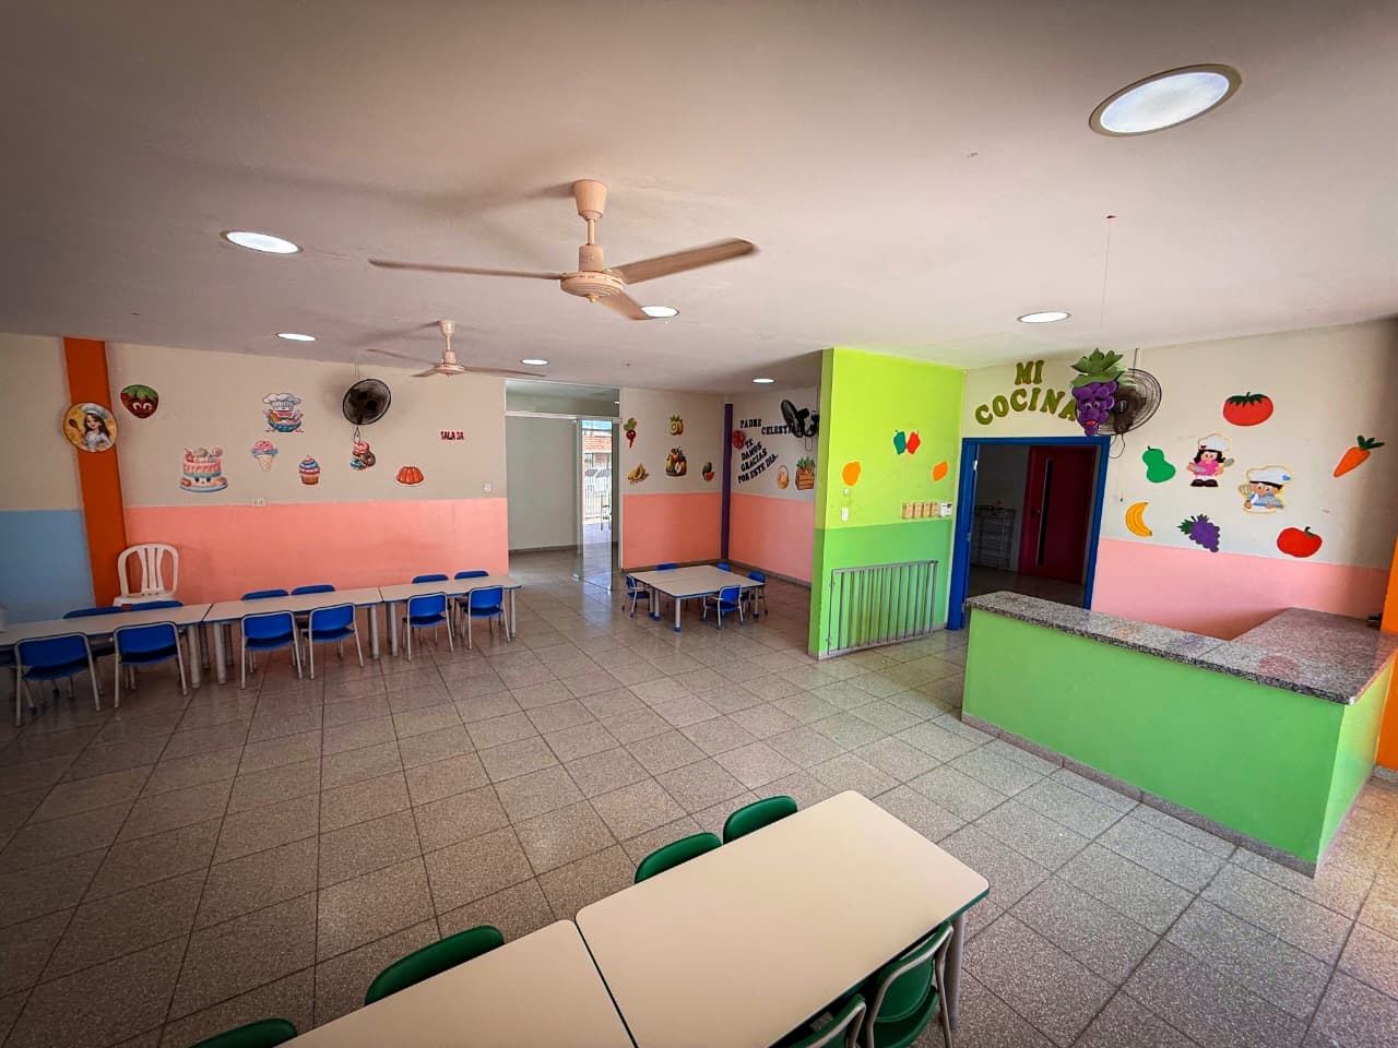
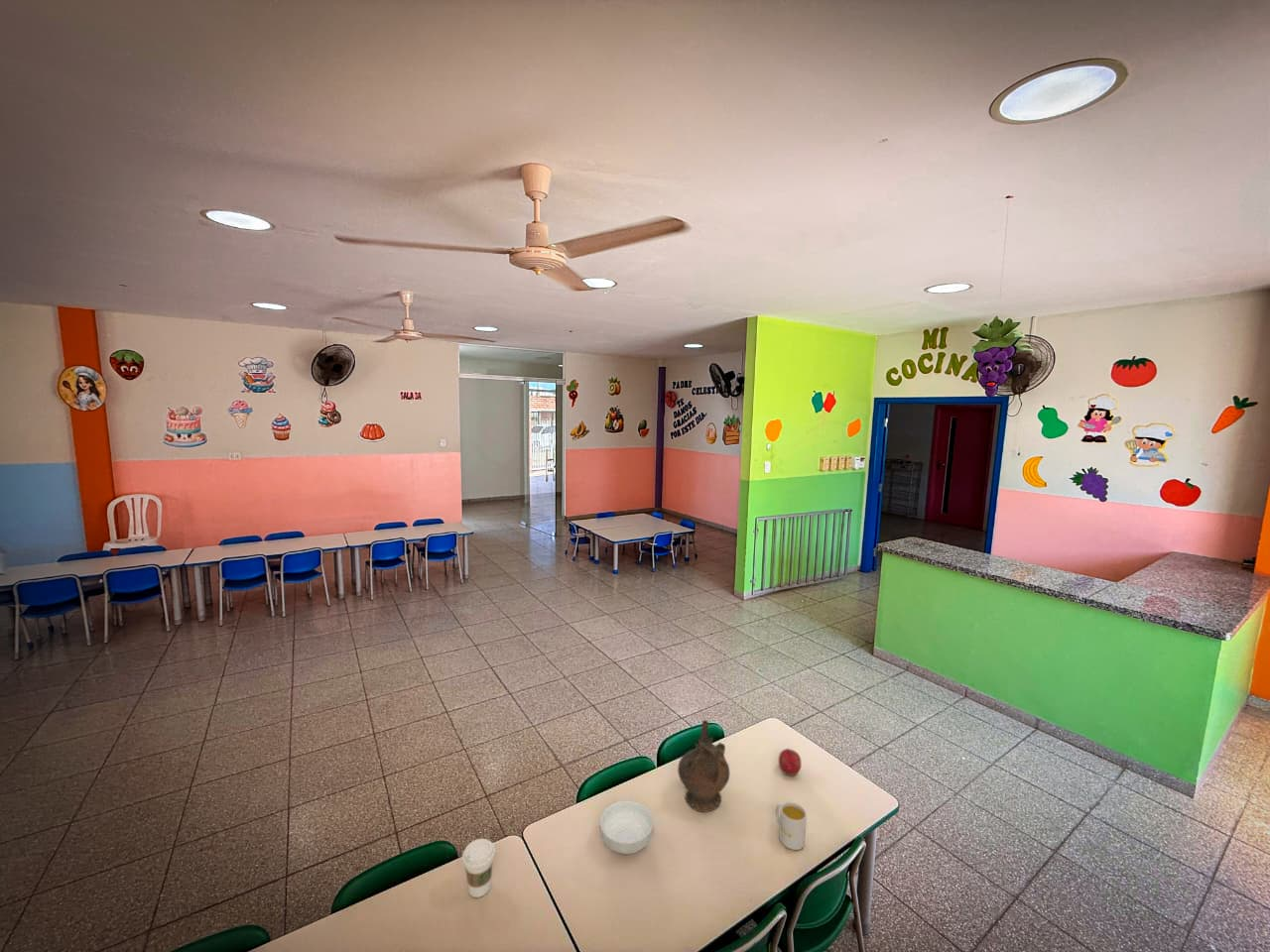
+ mug [775,801,808,851]
+ apple [778,748,802,777]
+ ceremonial vessel [677,719,731,813]
+ cereal bowl [599,799,655,855]
+ coffee cup [461,838,496,898]
